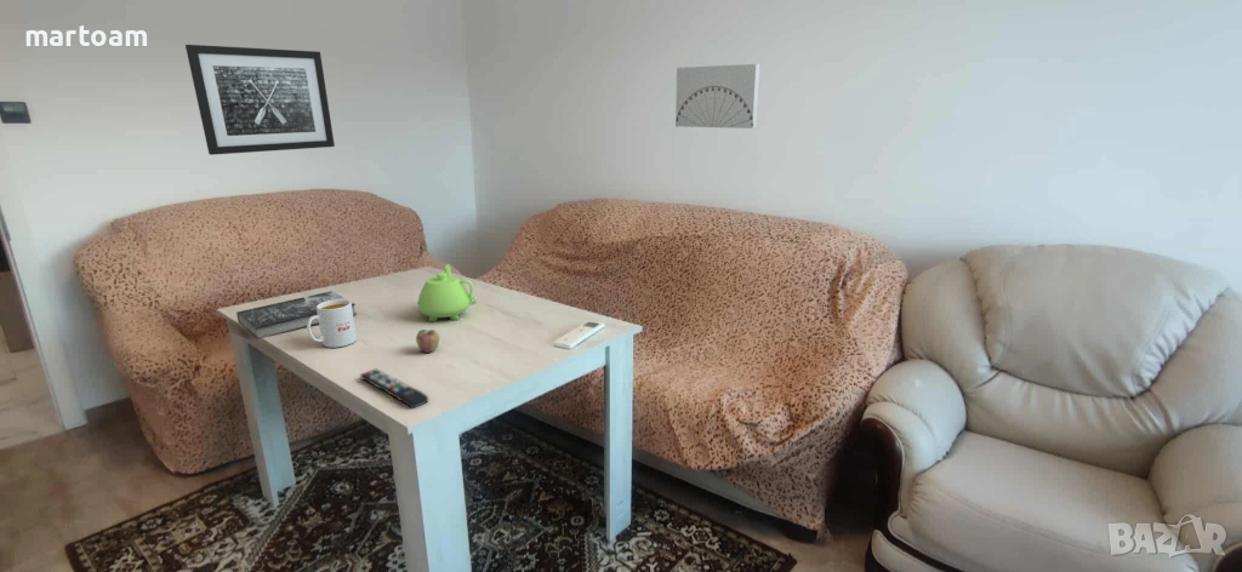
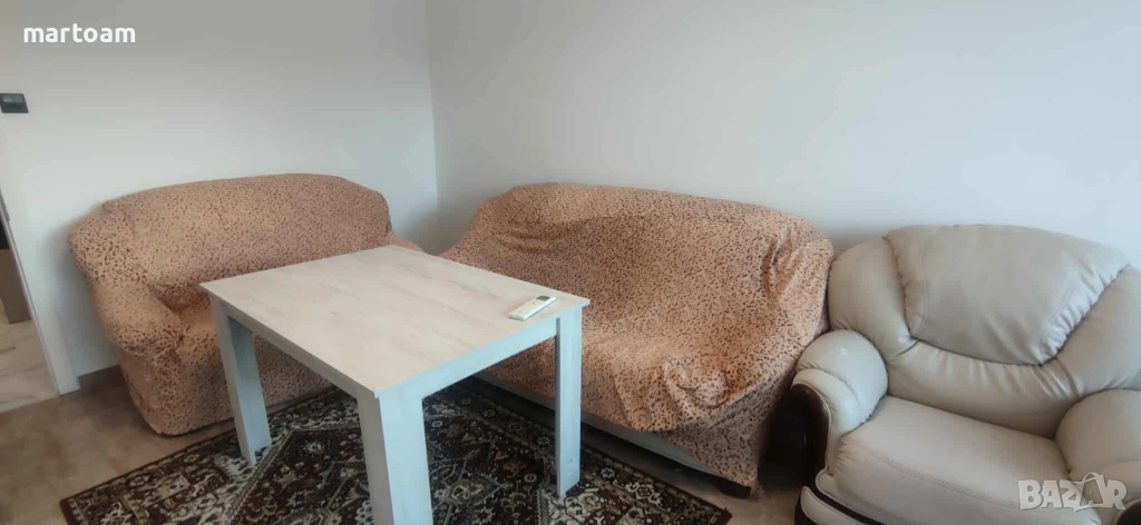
- wall art [674,63,762,130]
- wall art [184,44,336,156]
- remote control [359,367,429,410]
- apple [415,328,440,354]
- teapot [417,263,478,322]
- mug [306,298,358,349]
- book [235,290,358,341]
